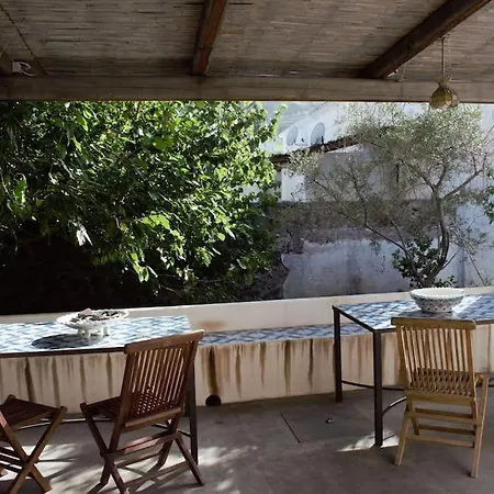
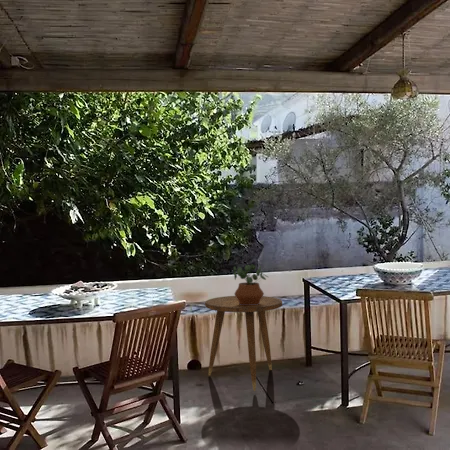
+ side table [204,295,283,392]
+ potted plant [232,263,269,305]
